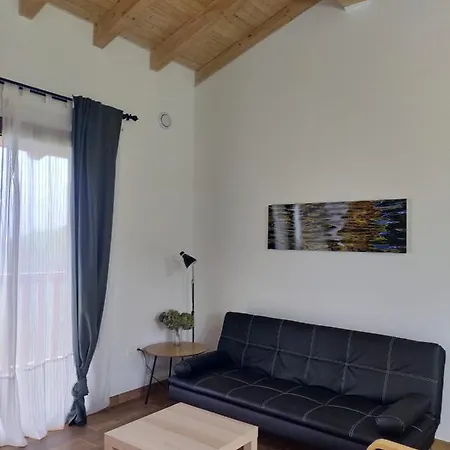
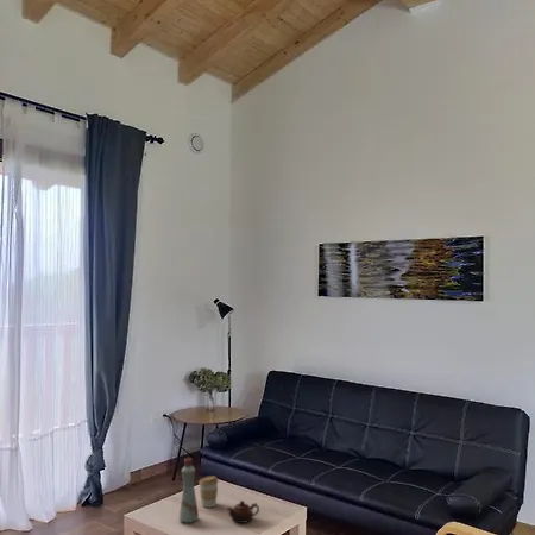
+ coffee cup [197,474,219,509]
+ bottle [178,457,200,524]
+ teapot [226,499,260,524]
